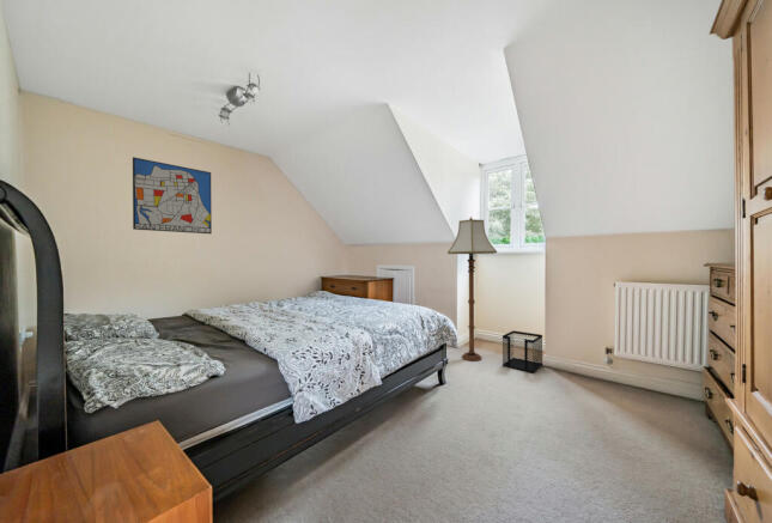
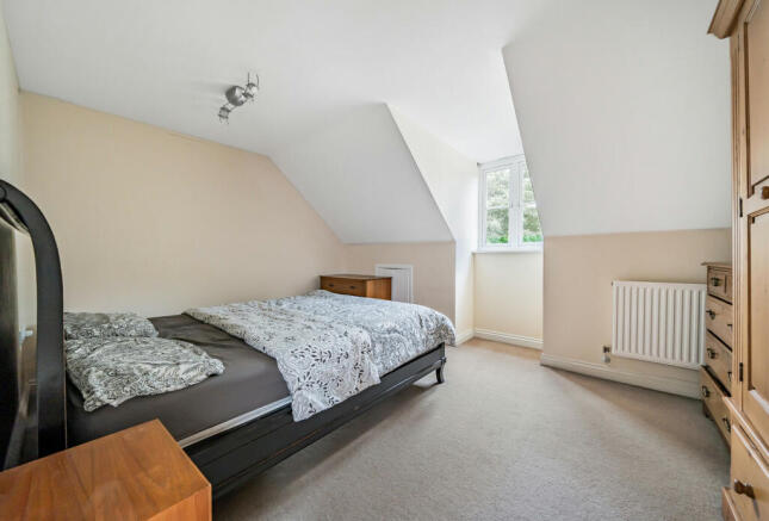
- wall art [132,156,213,235]
- wastebasket [502,329,543,375]
- floor lamp [446,215,498,361]
